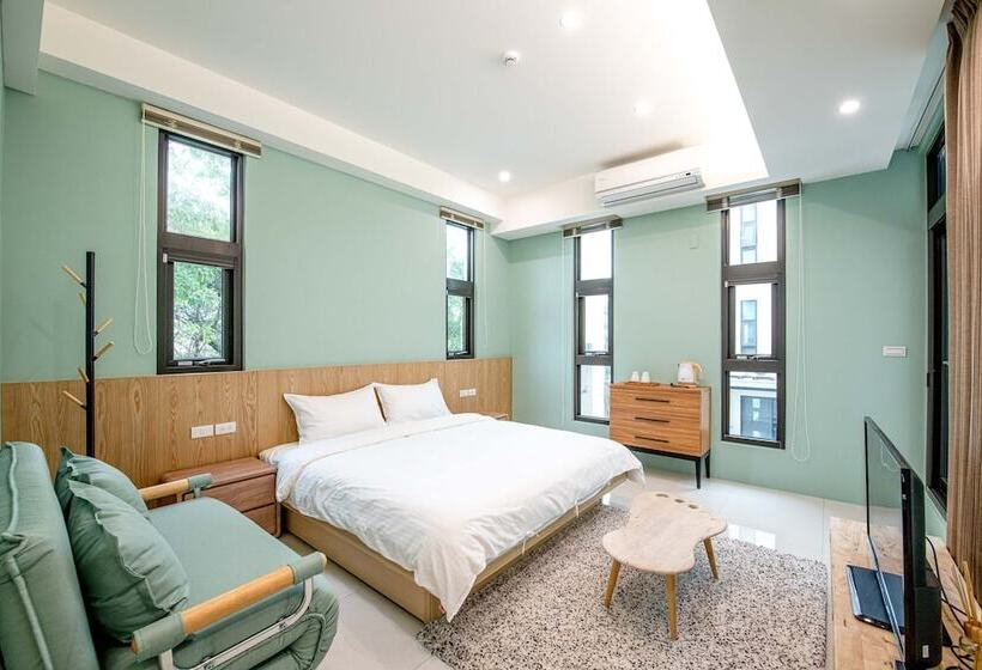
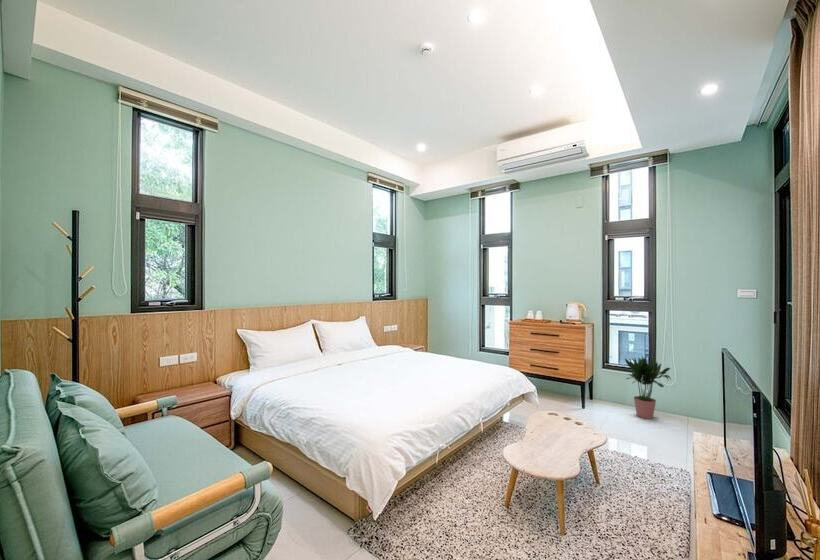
+ potted plant [623,355,672,420]
